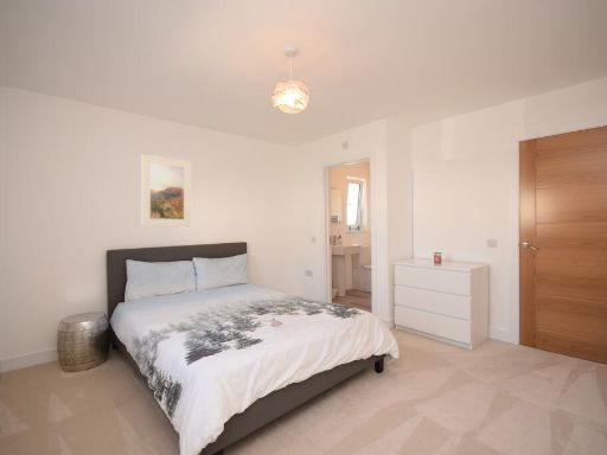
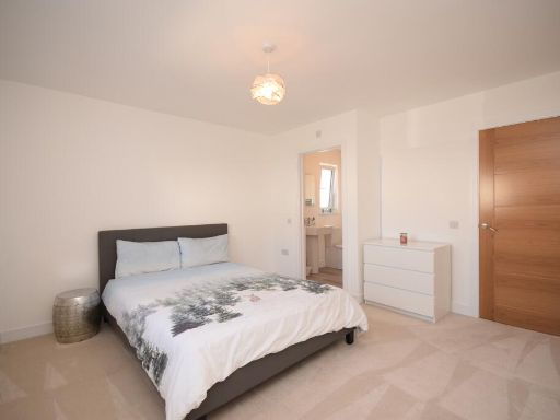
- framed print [140,153,192,228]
